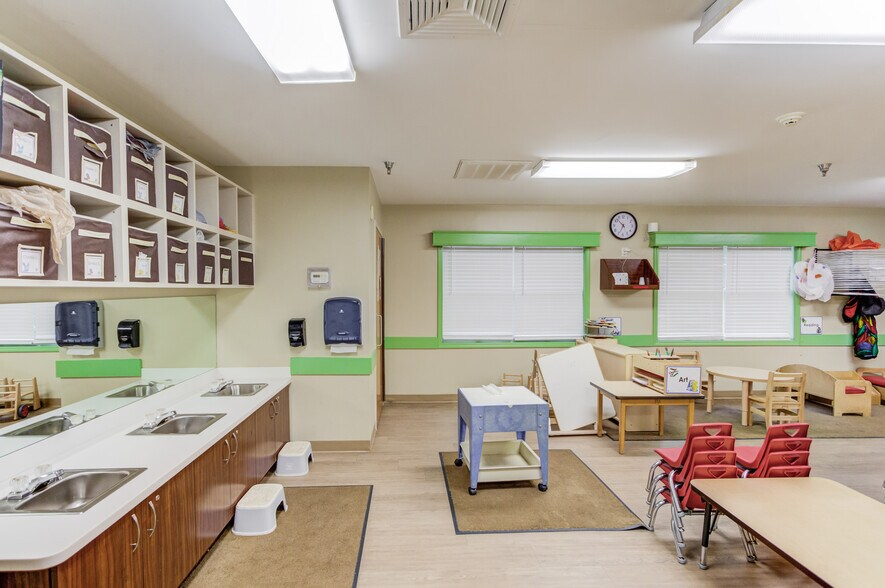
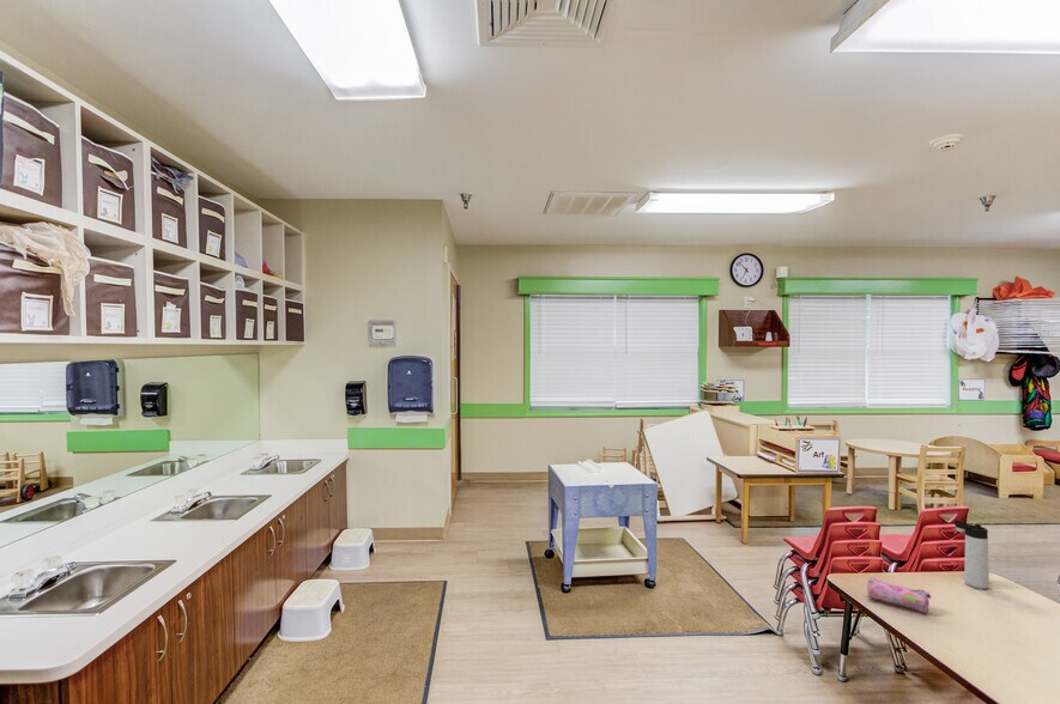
+ pencil case [866,576,932,615]
+ thermos bottle [952,520,991,590]
